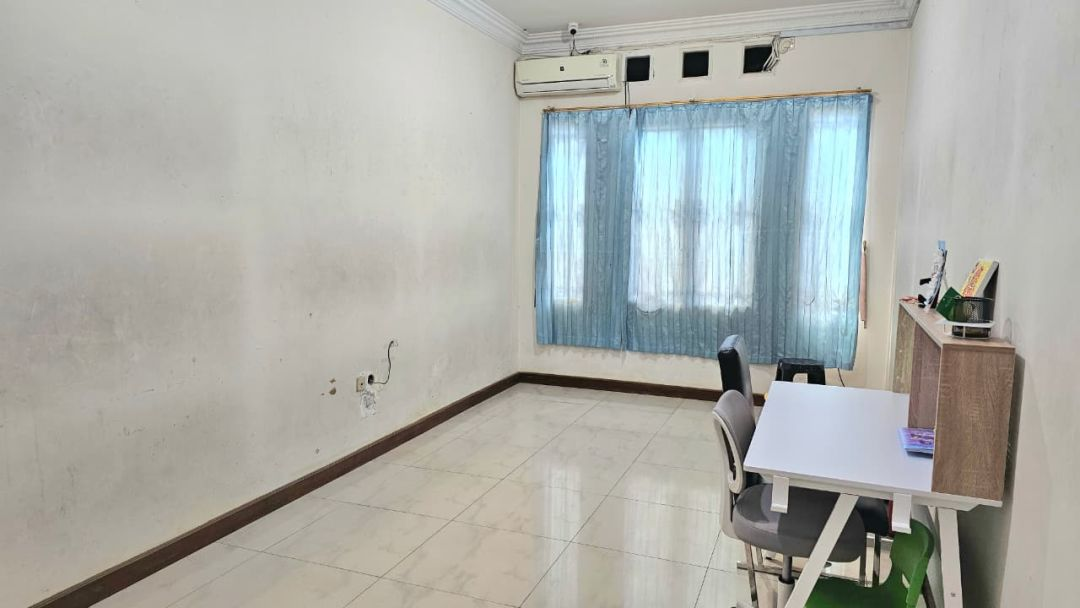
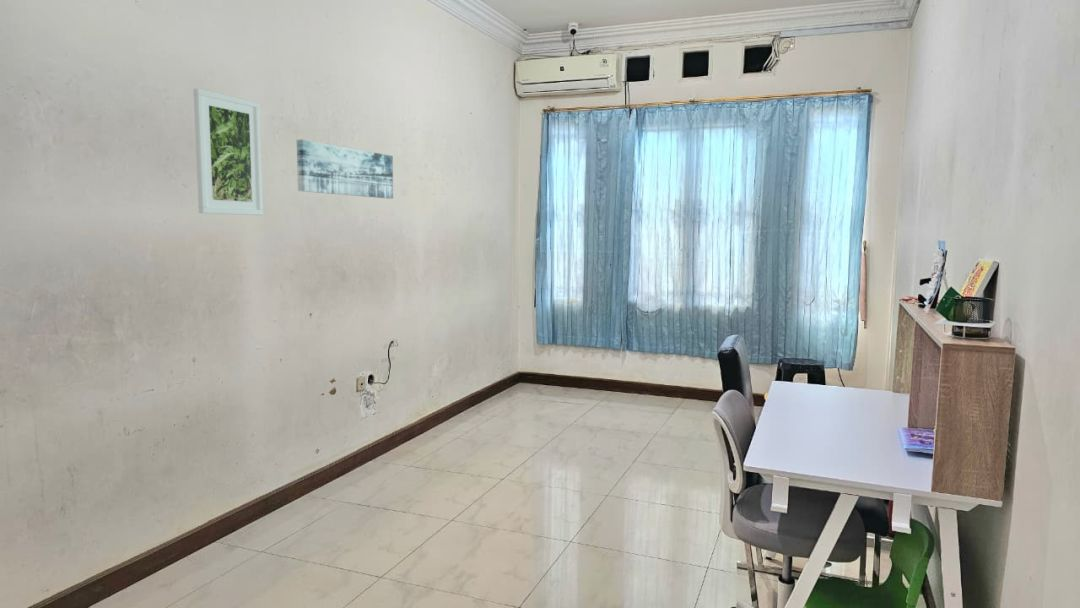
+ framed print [193,87,264,216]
+ wall art [296,138,394,199]
